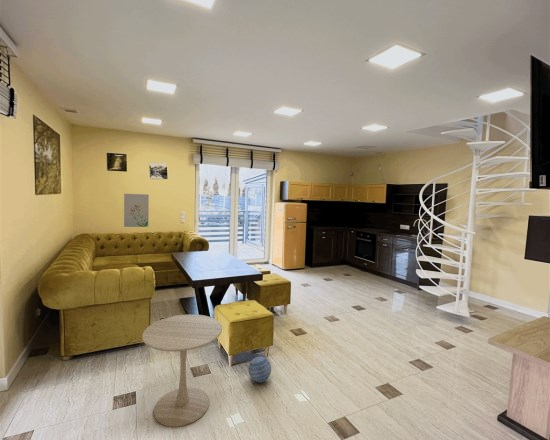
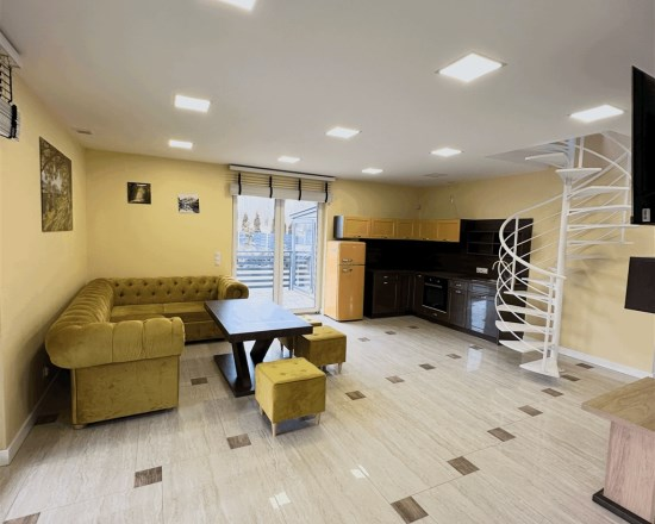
- decorative ball [248,356,272,383]
- side table [141,313,223,428]
- wall art [123,193,150,228]
